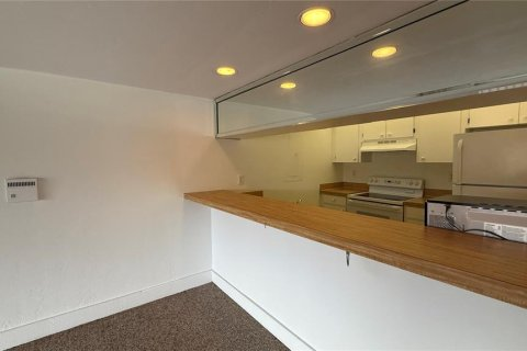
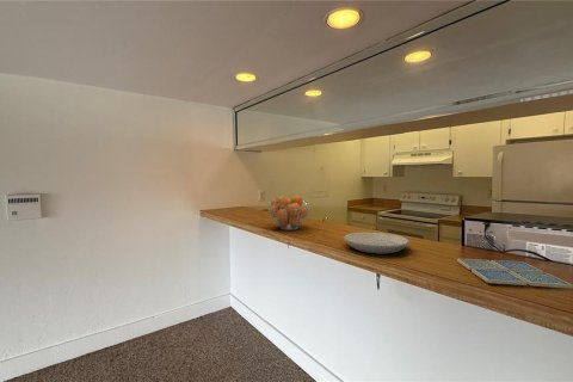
+ drink coaster [456,258,573,290]
+ fruit basket [266,195,313,232]
+ plate [343,232,411,255]
